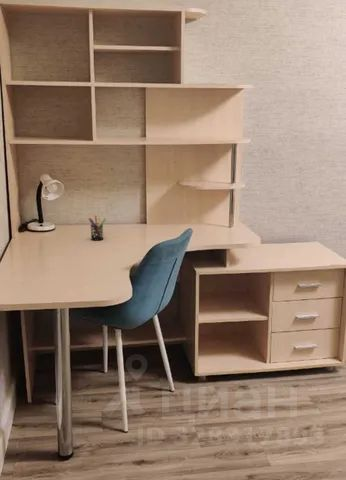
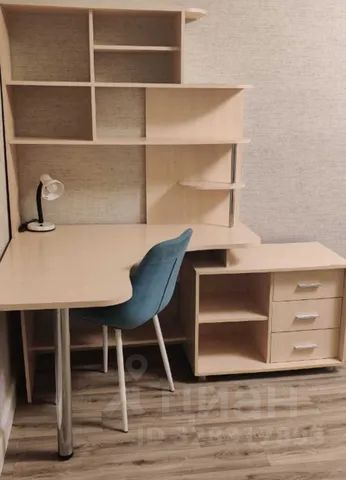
- pen holder [88,214,107,242]
